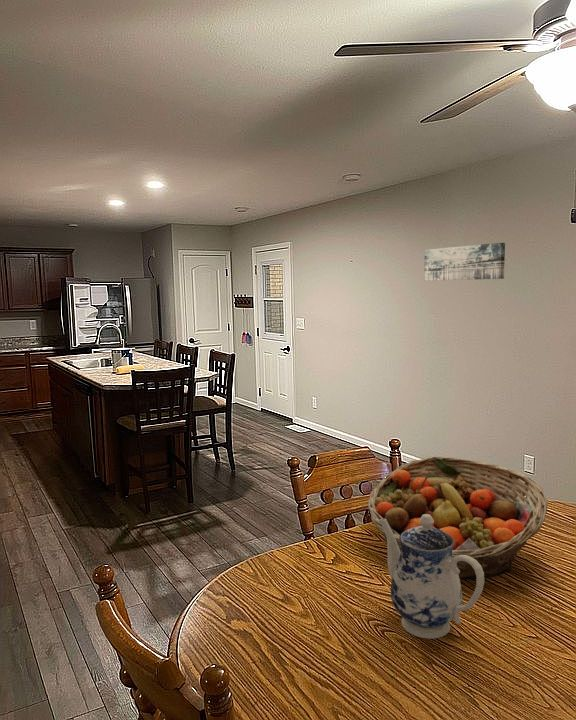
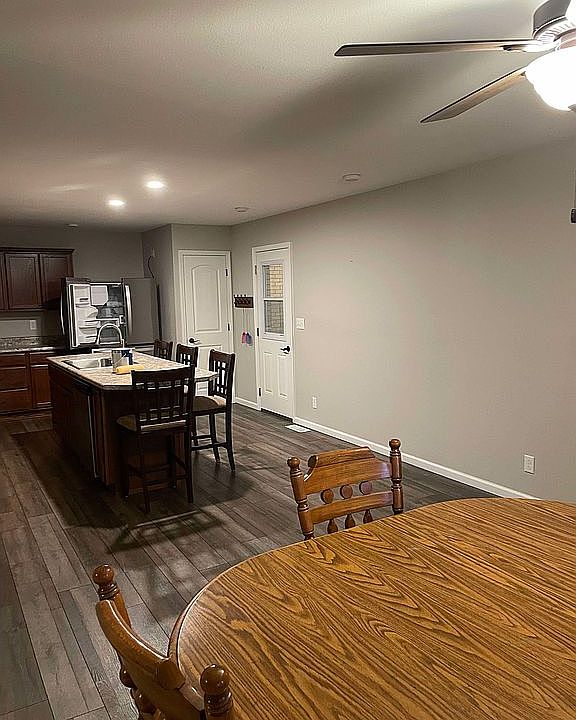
- wall art [423,242,506,282]
- teapot [379,514,485,640]
- fruit basket [366,456,548,581]
